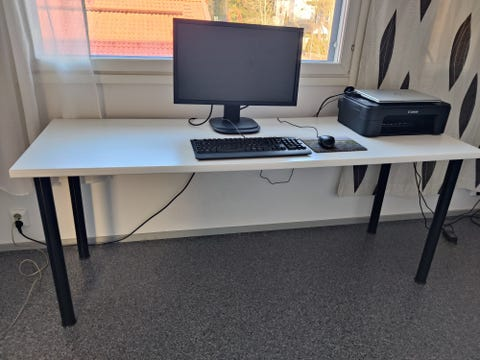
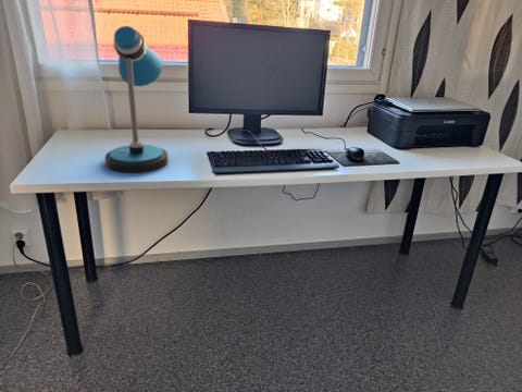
+ desk lamp [104,25,169,174]
